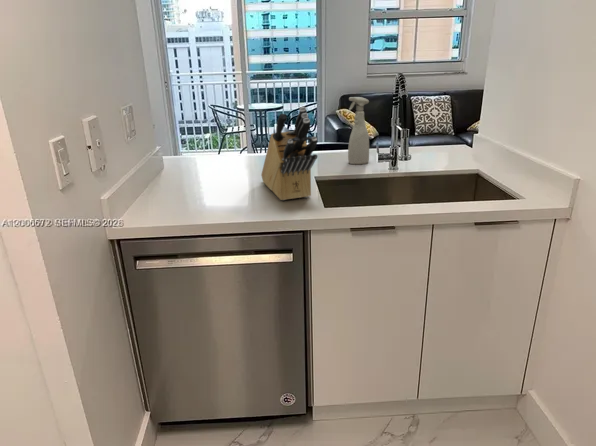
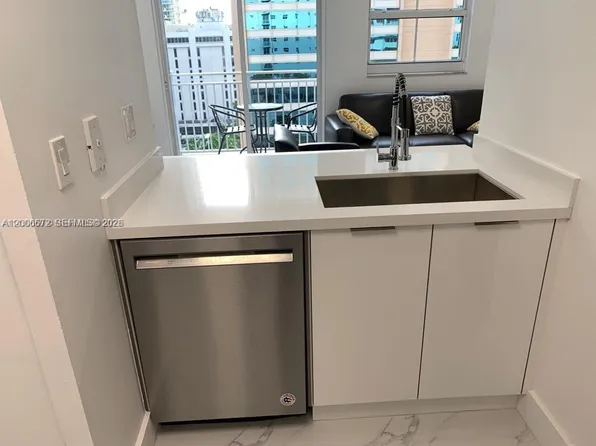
- knife block [260,105,318,201]
- spray bottle [347,96,370,165]
